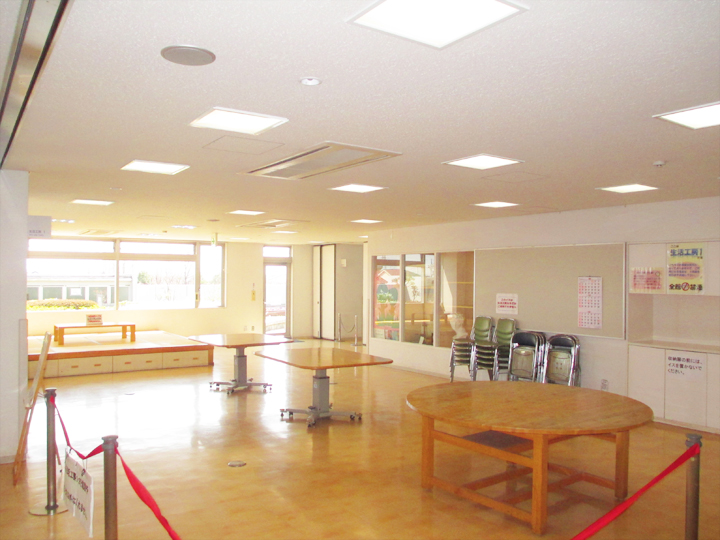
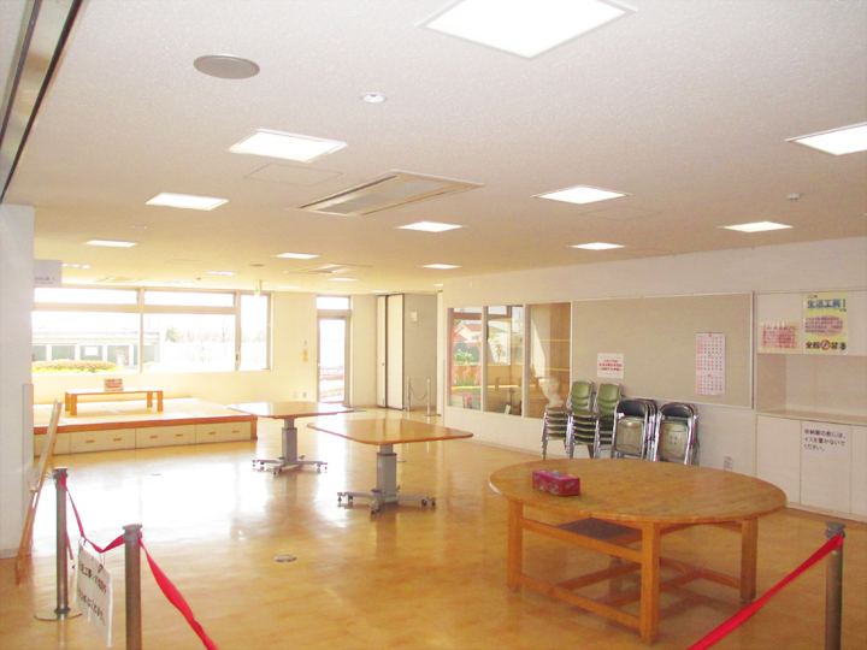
+ tissue box [531,468,582,497]
